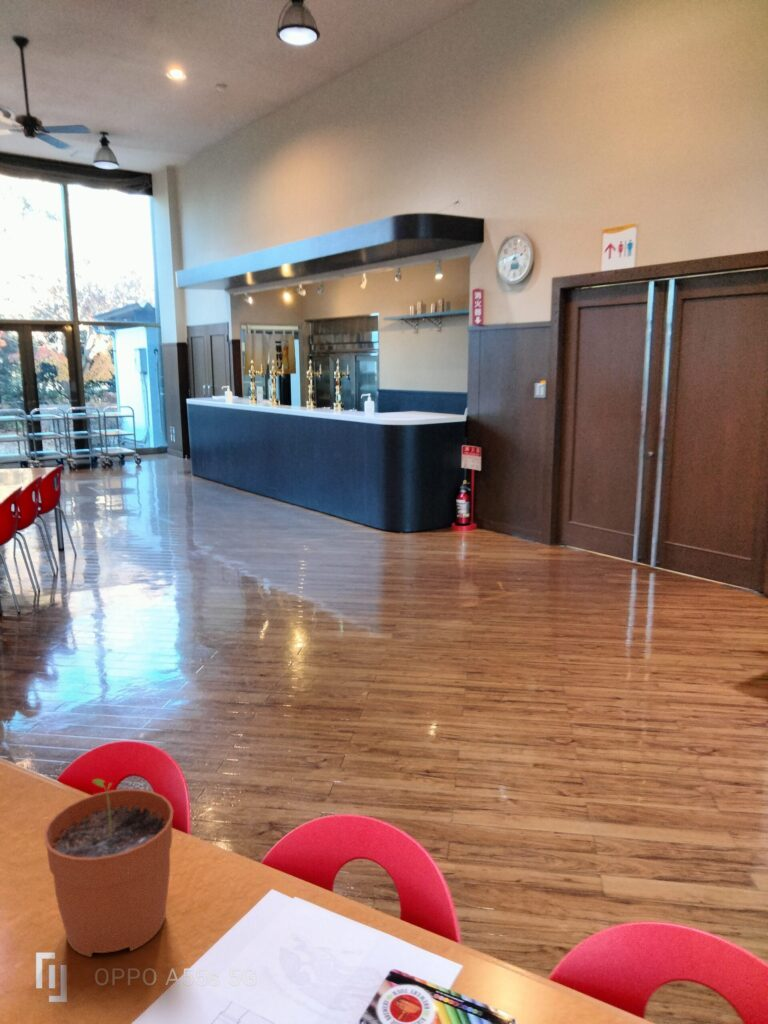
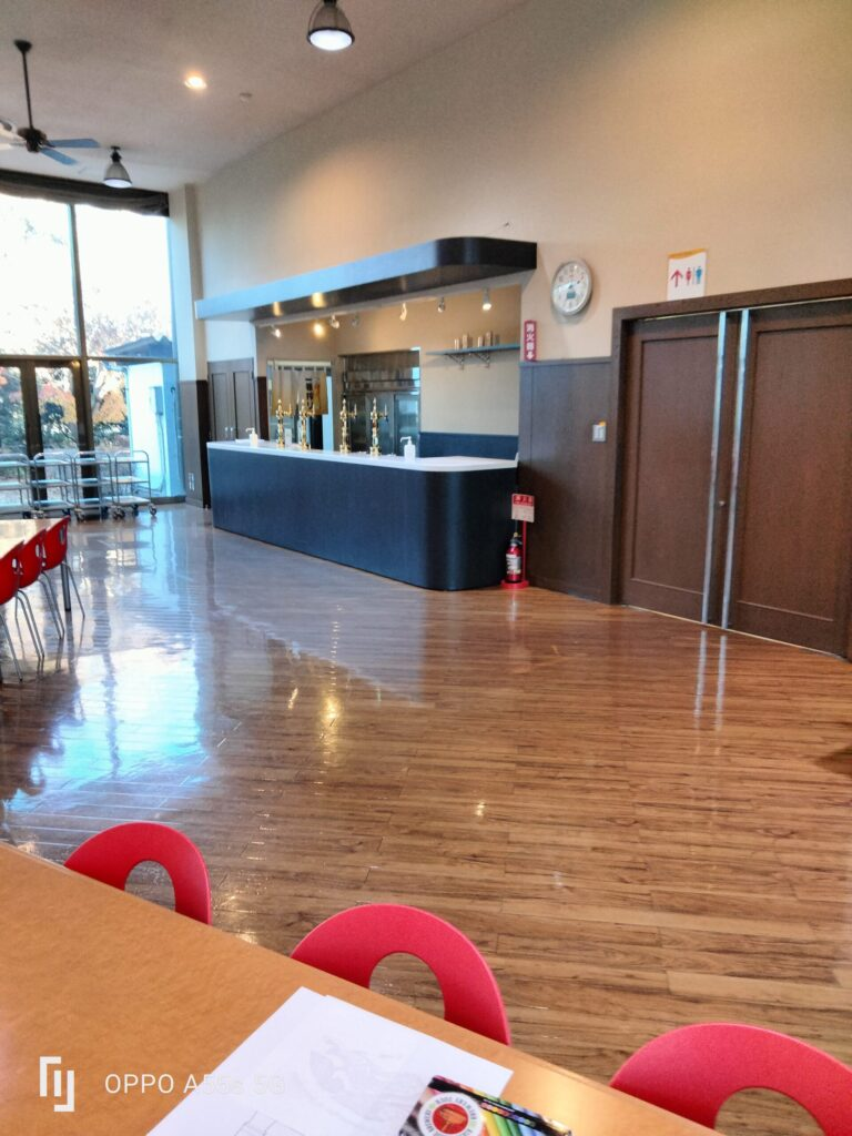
- plant pot [43,778,174,958]
